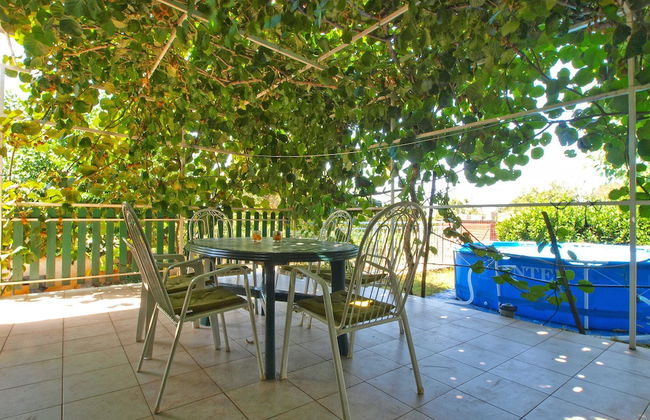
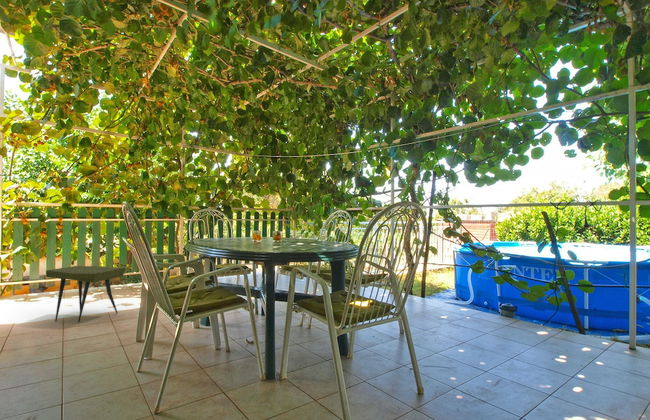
+ side table [45,265,127,323]
